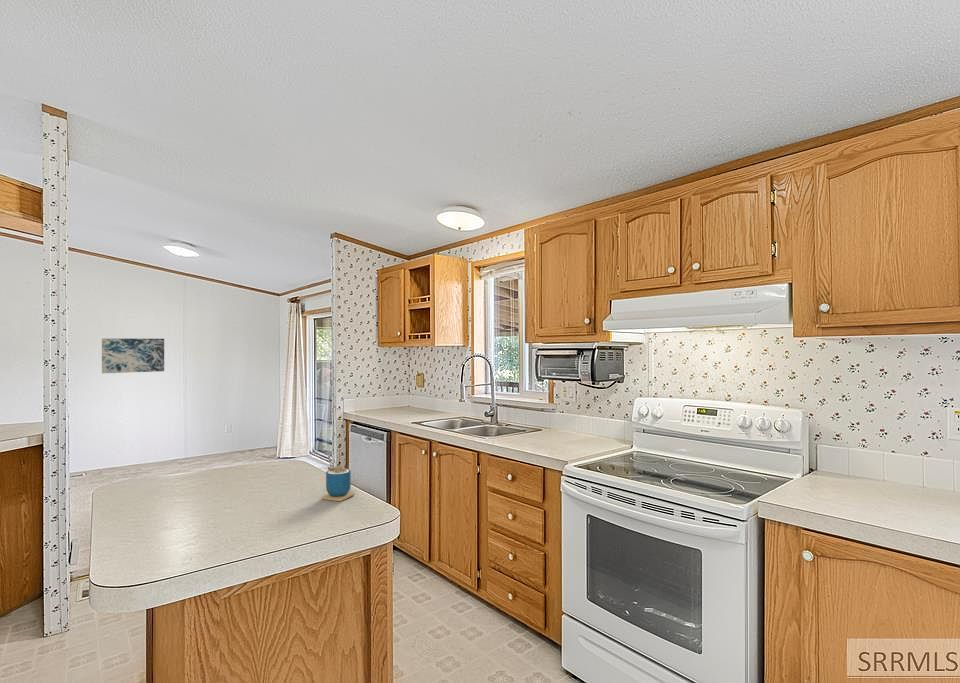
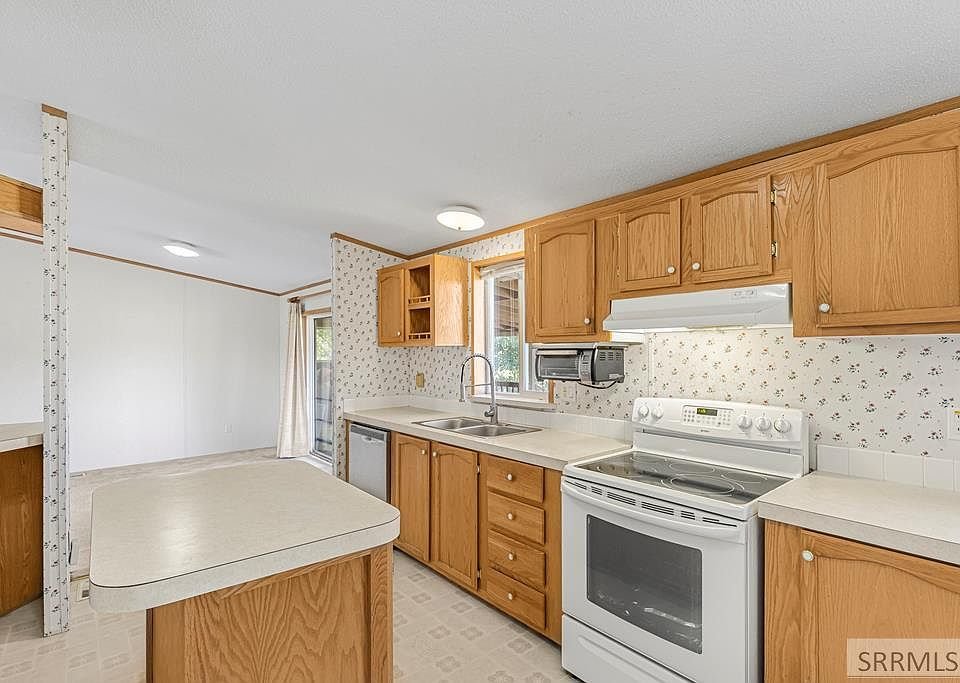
- wall art [101,337,165,374]
- cup [321,454,355,502]
